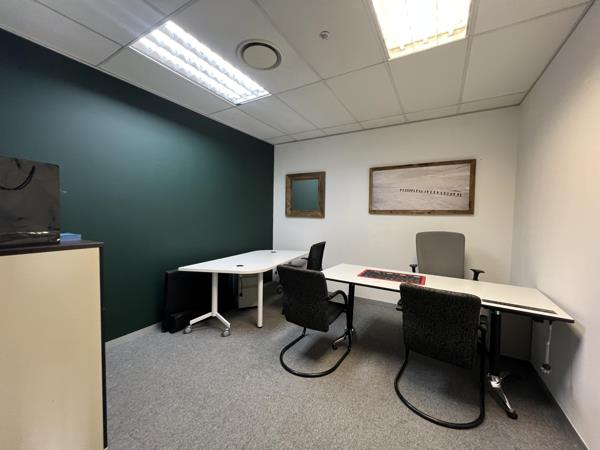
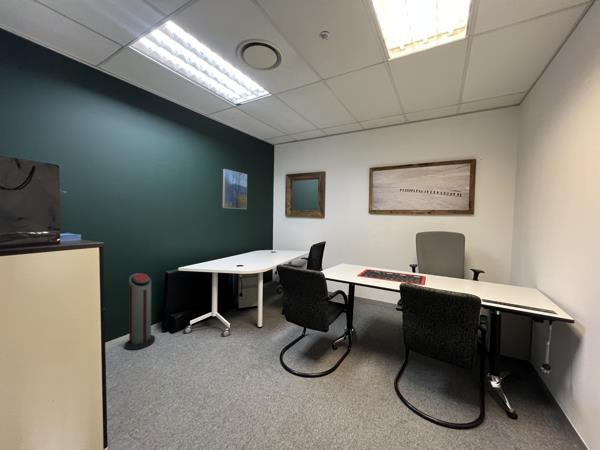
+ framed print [222,168,248,210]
+ air purifier [124,272,156,351]
